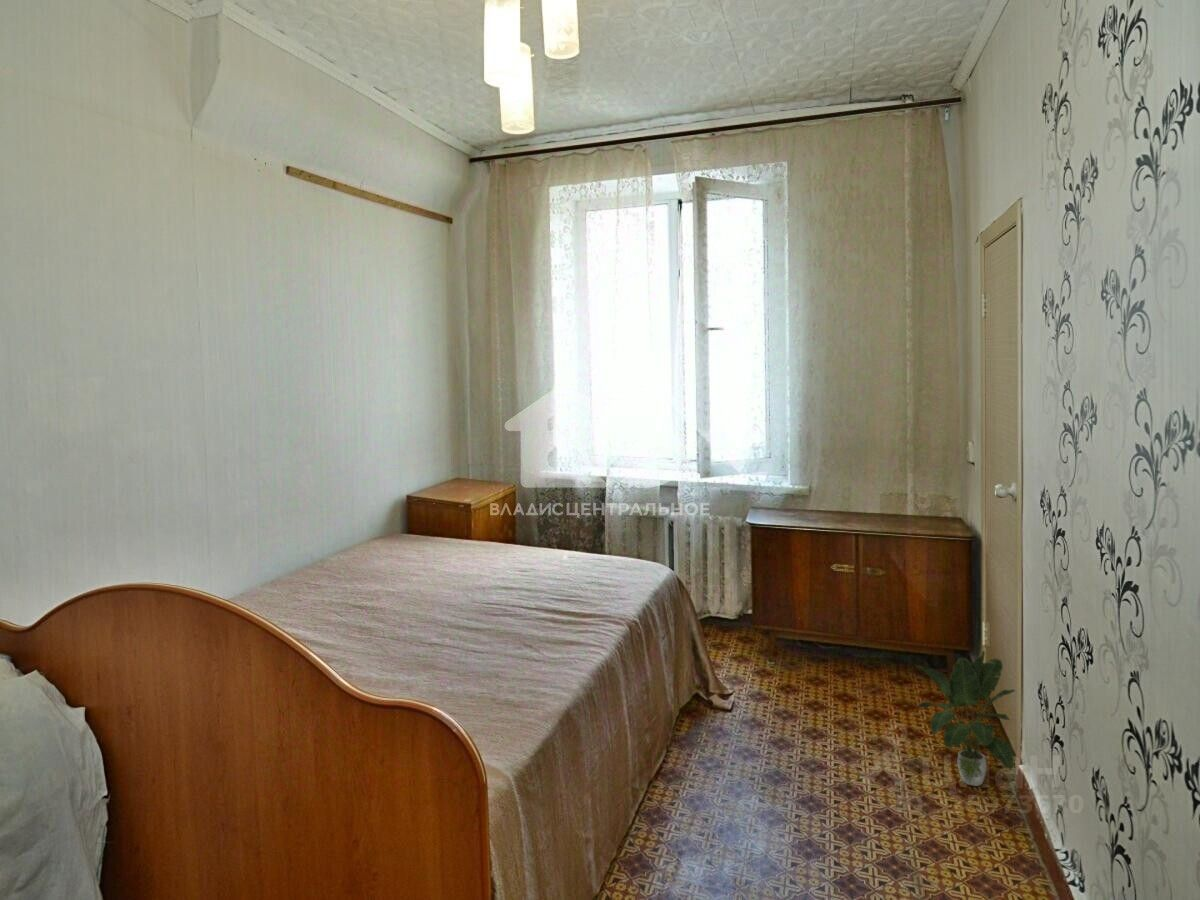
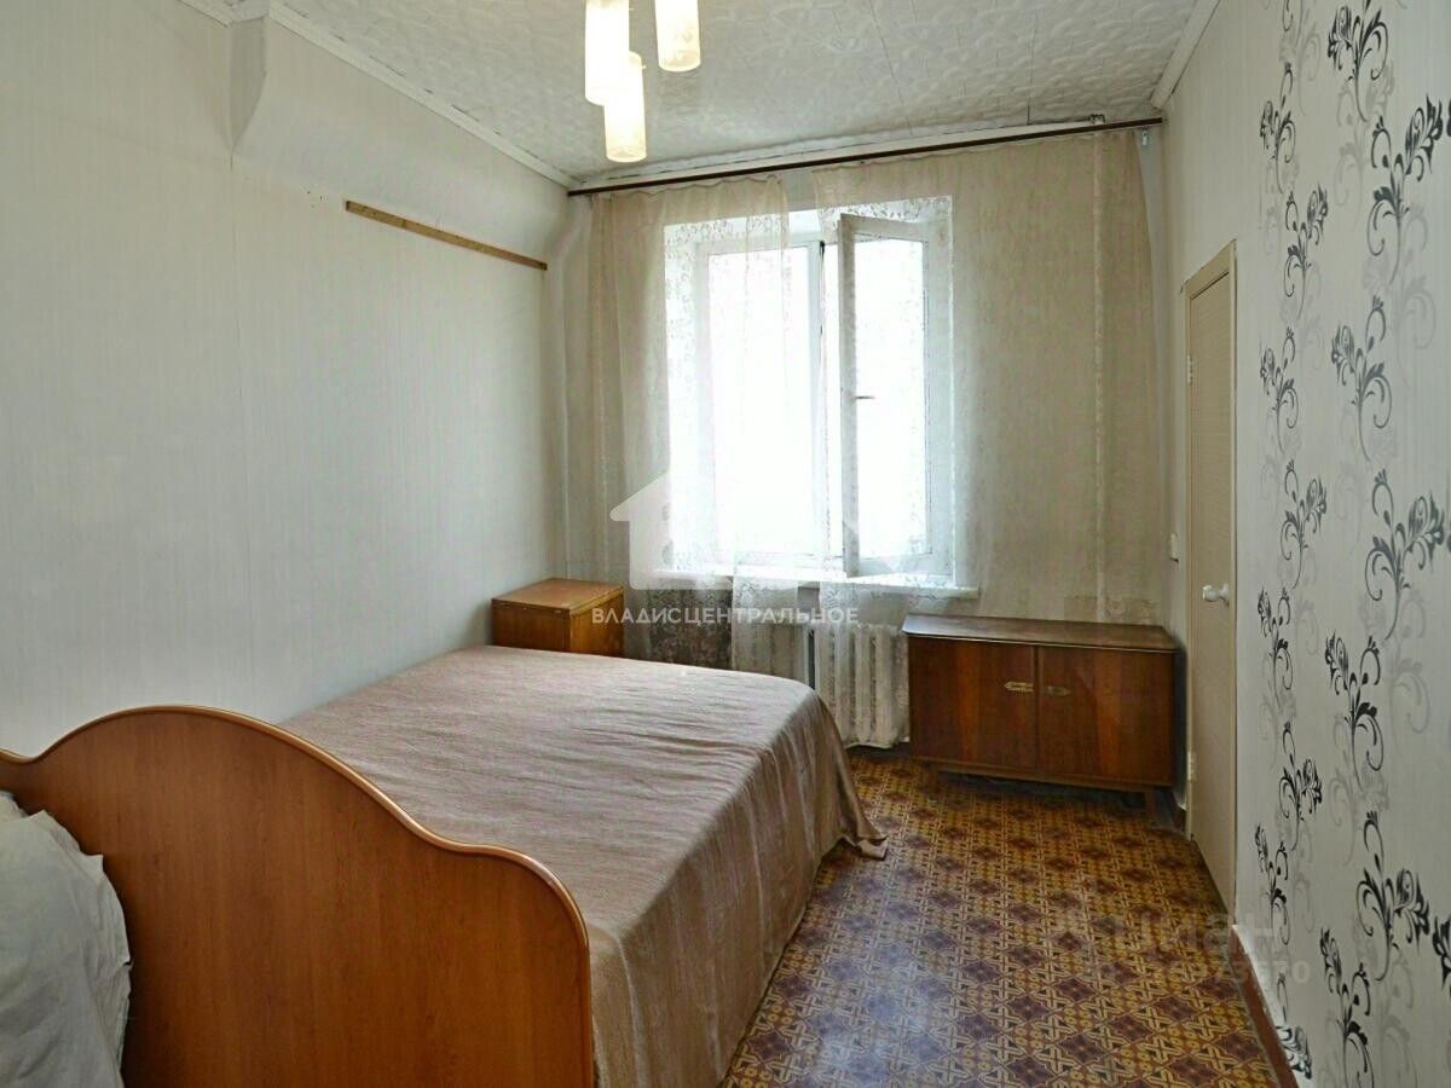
- potted plant [914,649,1016,787]
